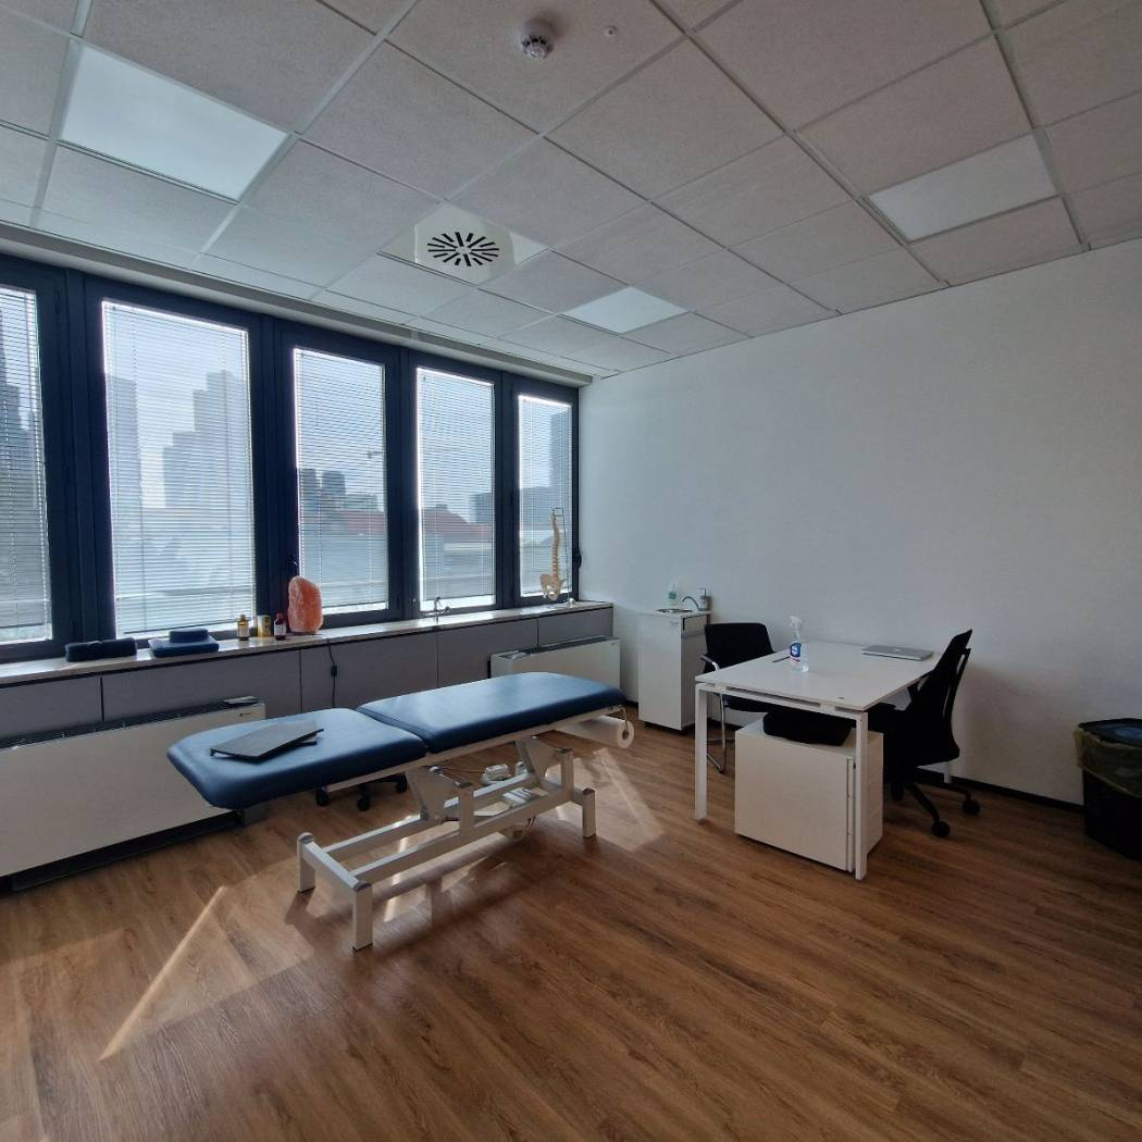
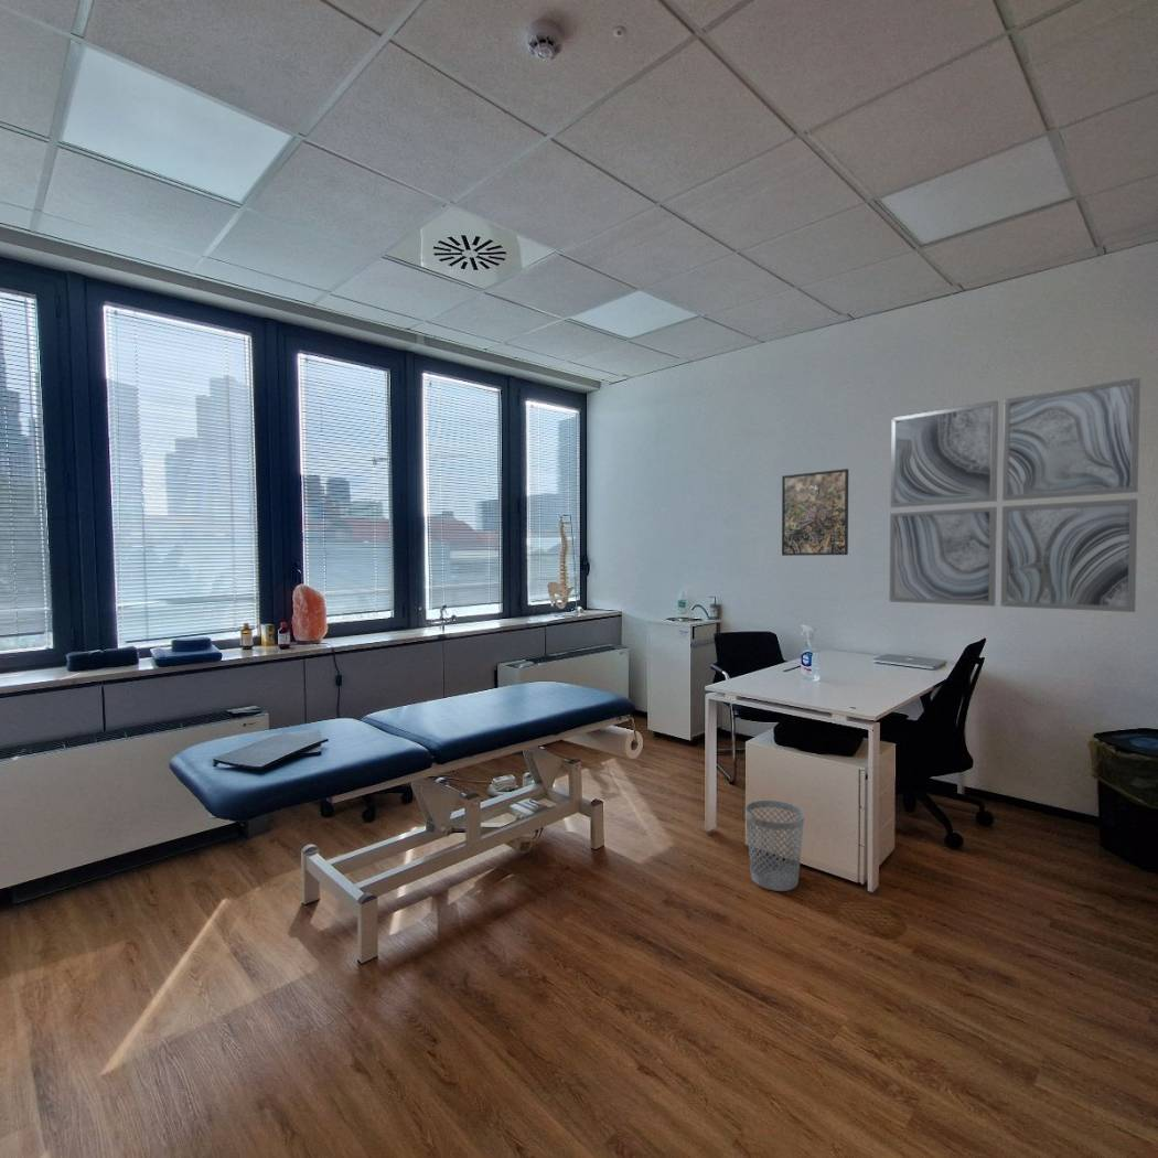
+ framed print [781,468,849,557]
+ wastebasket [744,800,805,892]
+ wall art [889,376,1141,613]
